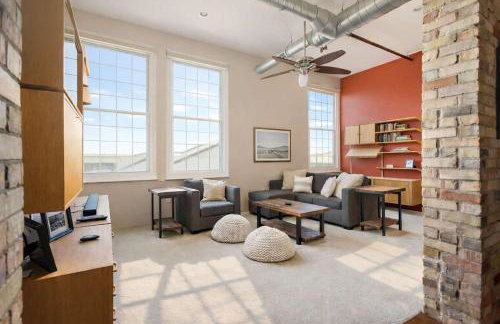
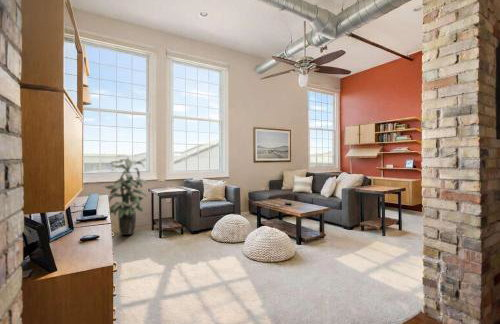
+ indoor plant [103,154,148,236]
